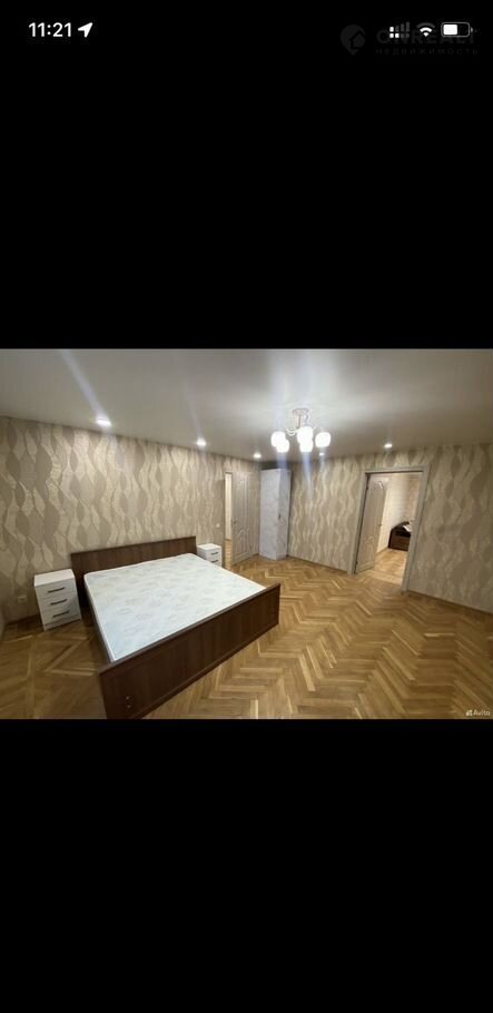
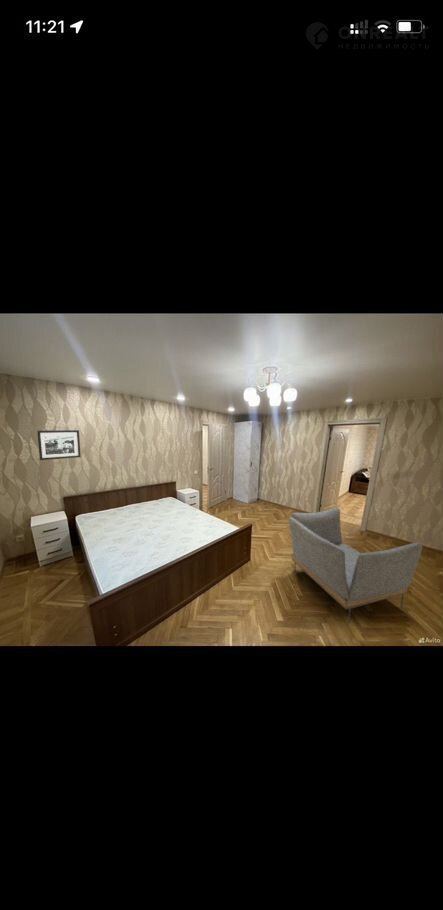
+ armchair [288,507,423,624]
+ picture frame [36,429,82,461]
